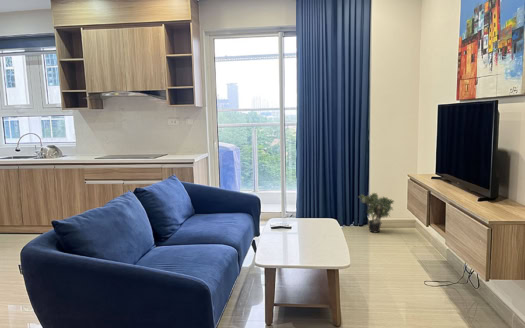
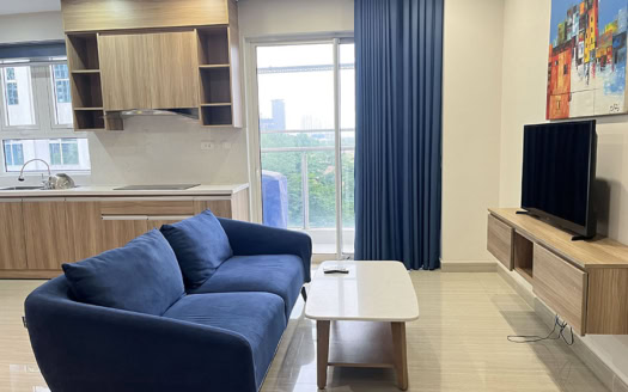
- potted plant [357,192,395,234]
